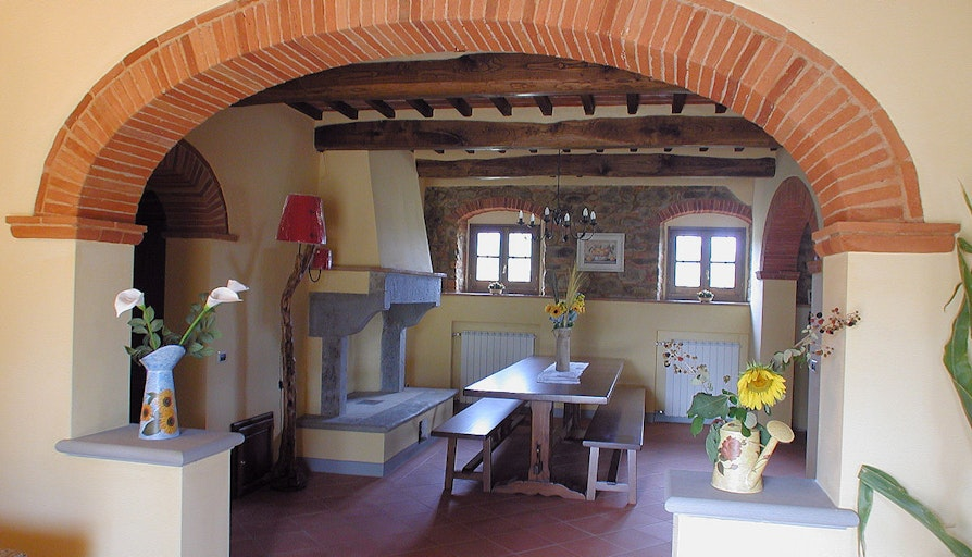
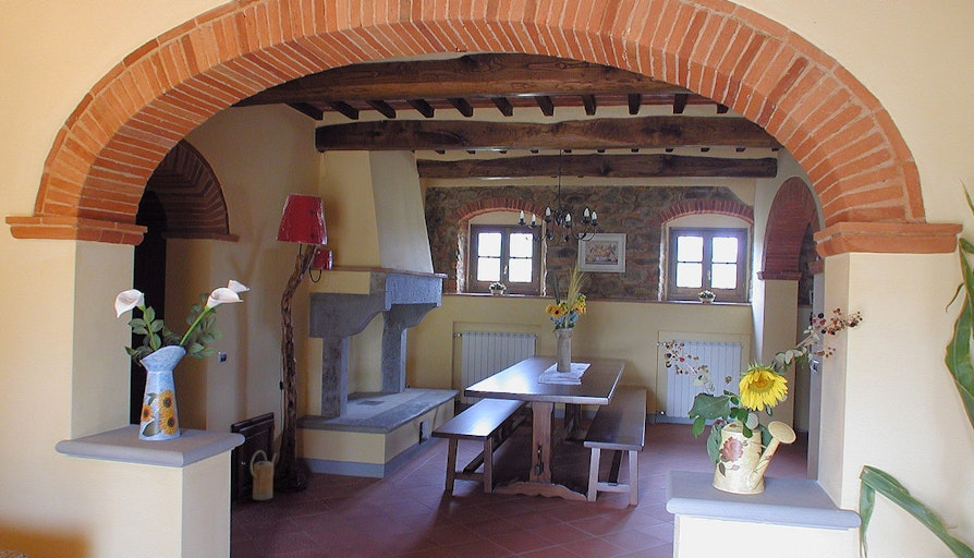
+ watering can [249,449,278,501]
